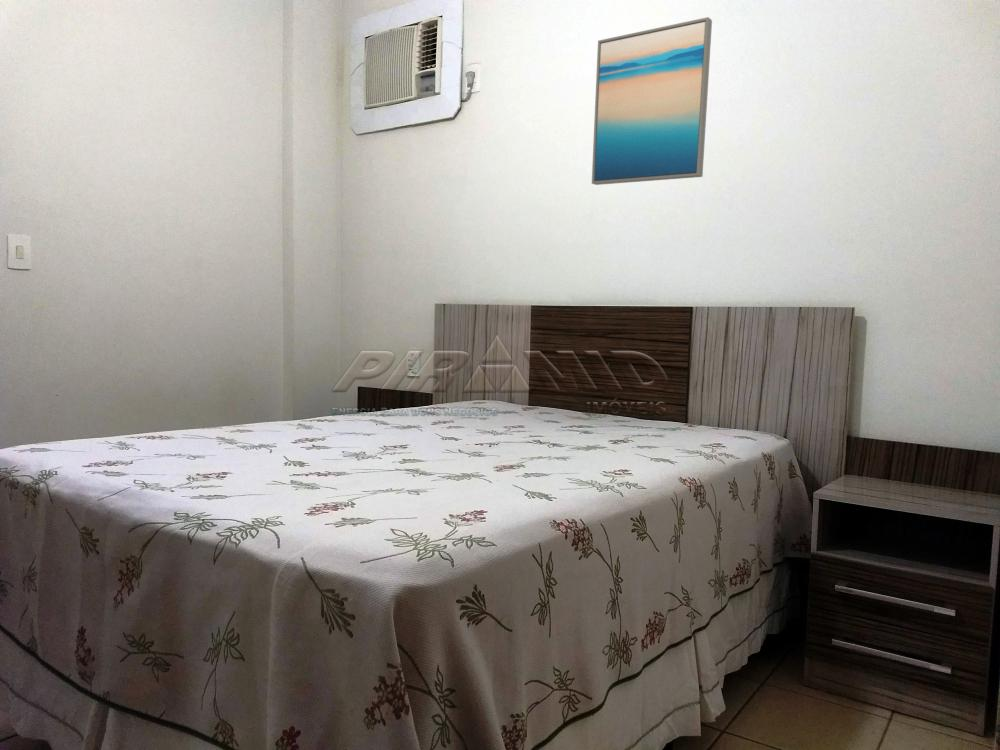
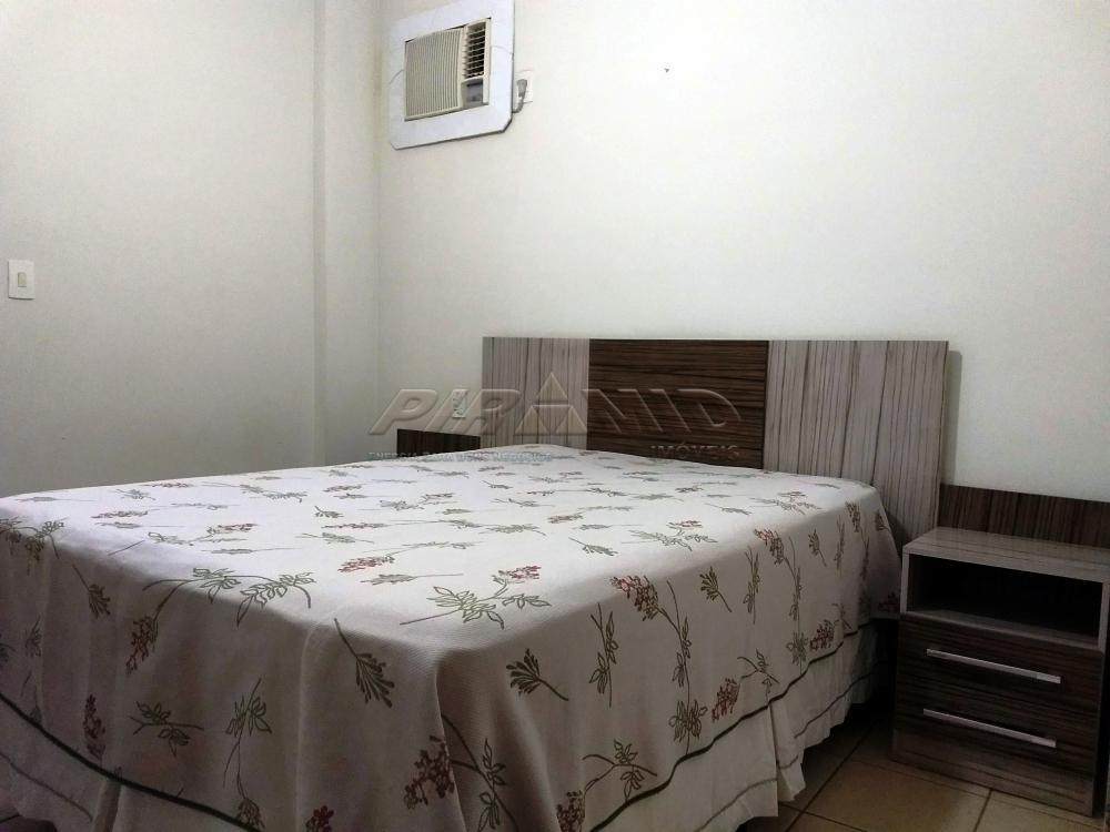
- wall art [591,16,713,186]
